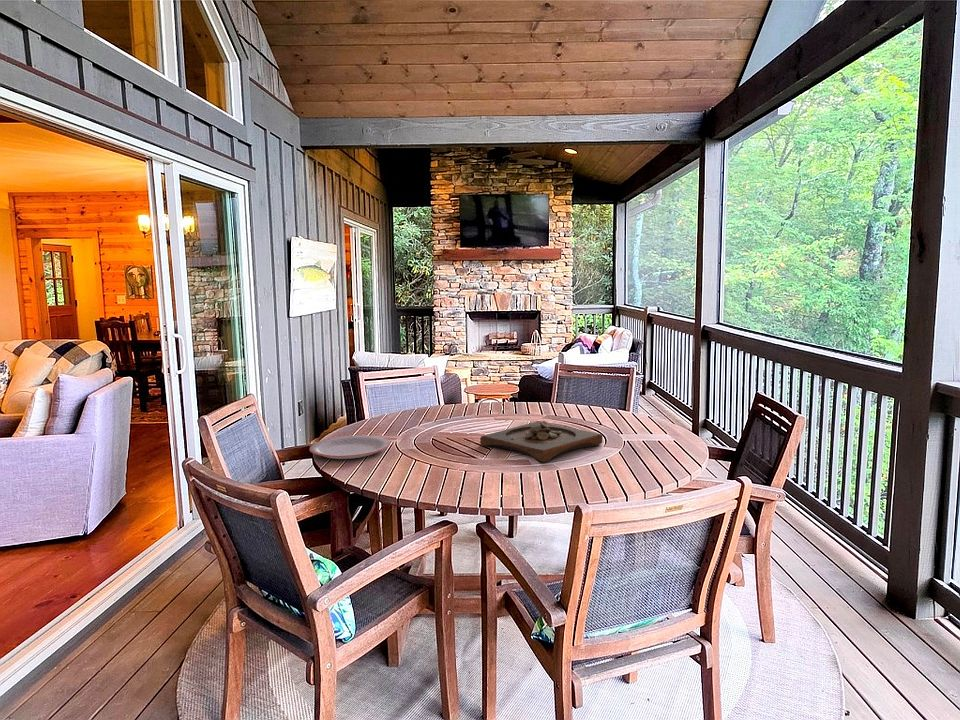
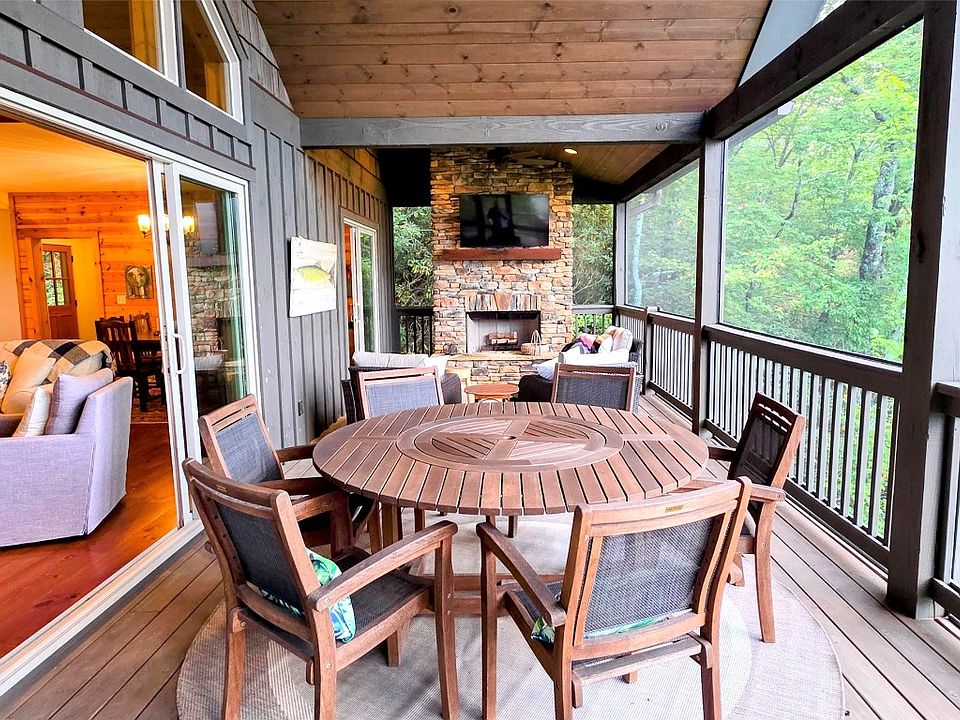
- plate [308,434,391,460]
- wooden tray [479,420,603,463]
